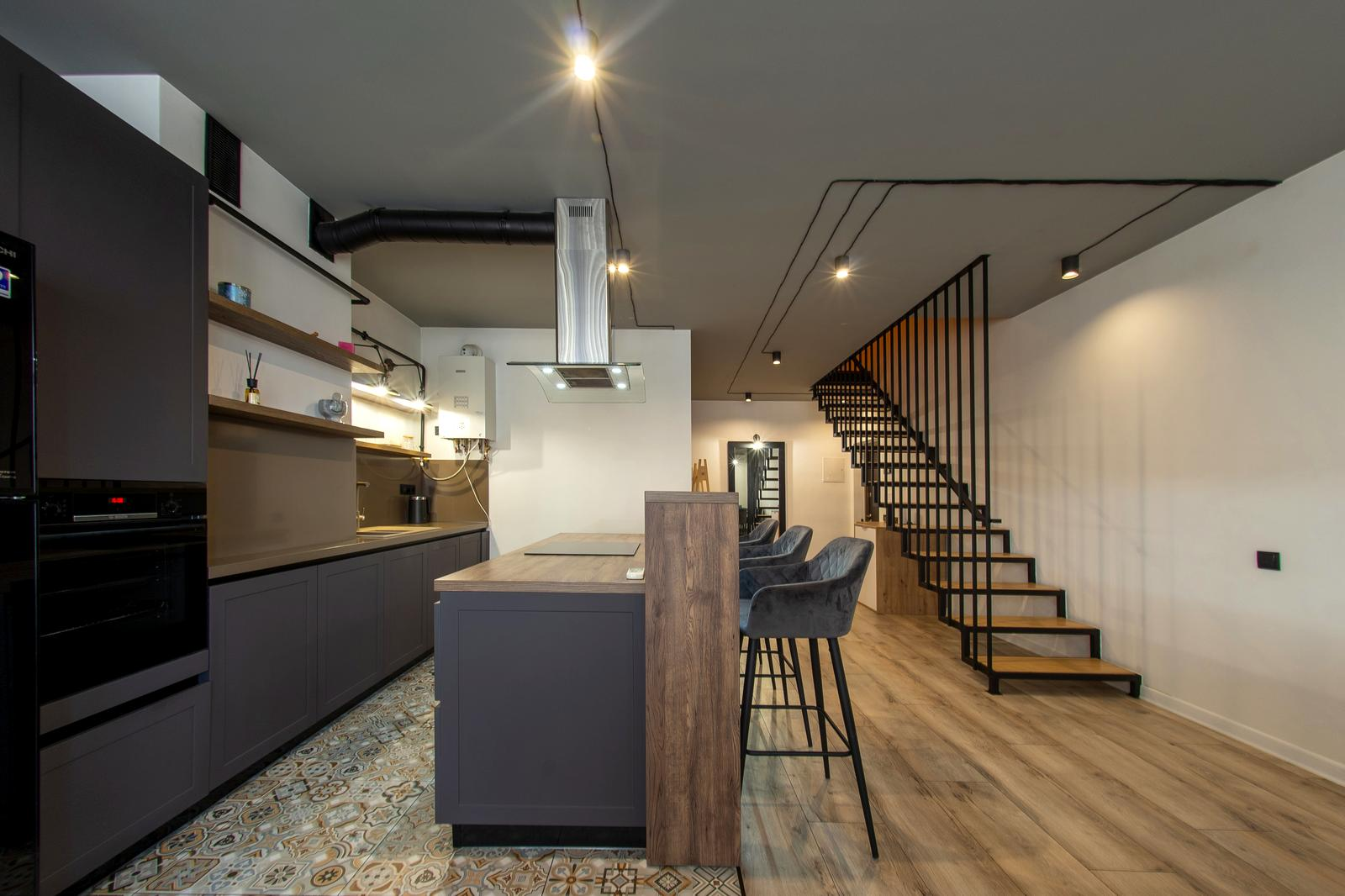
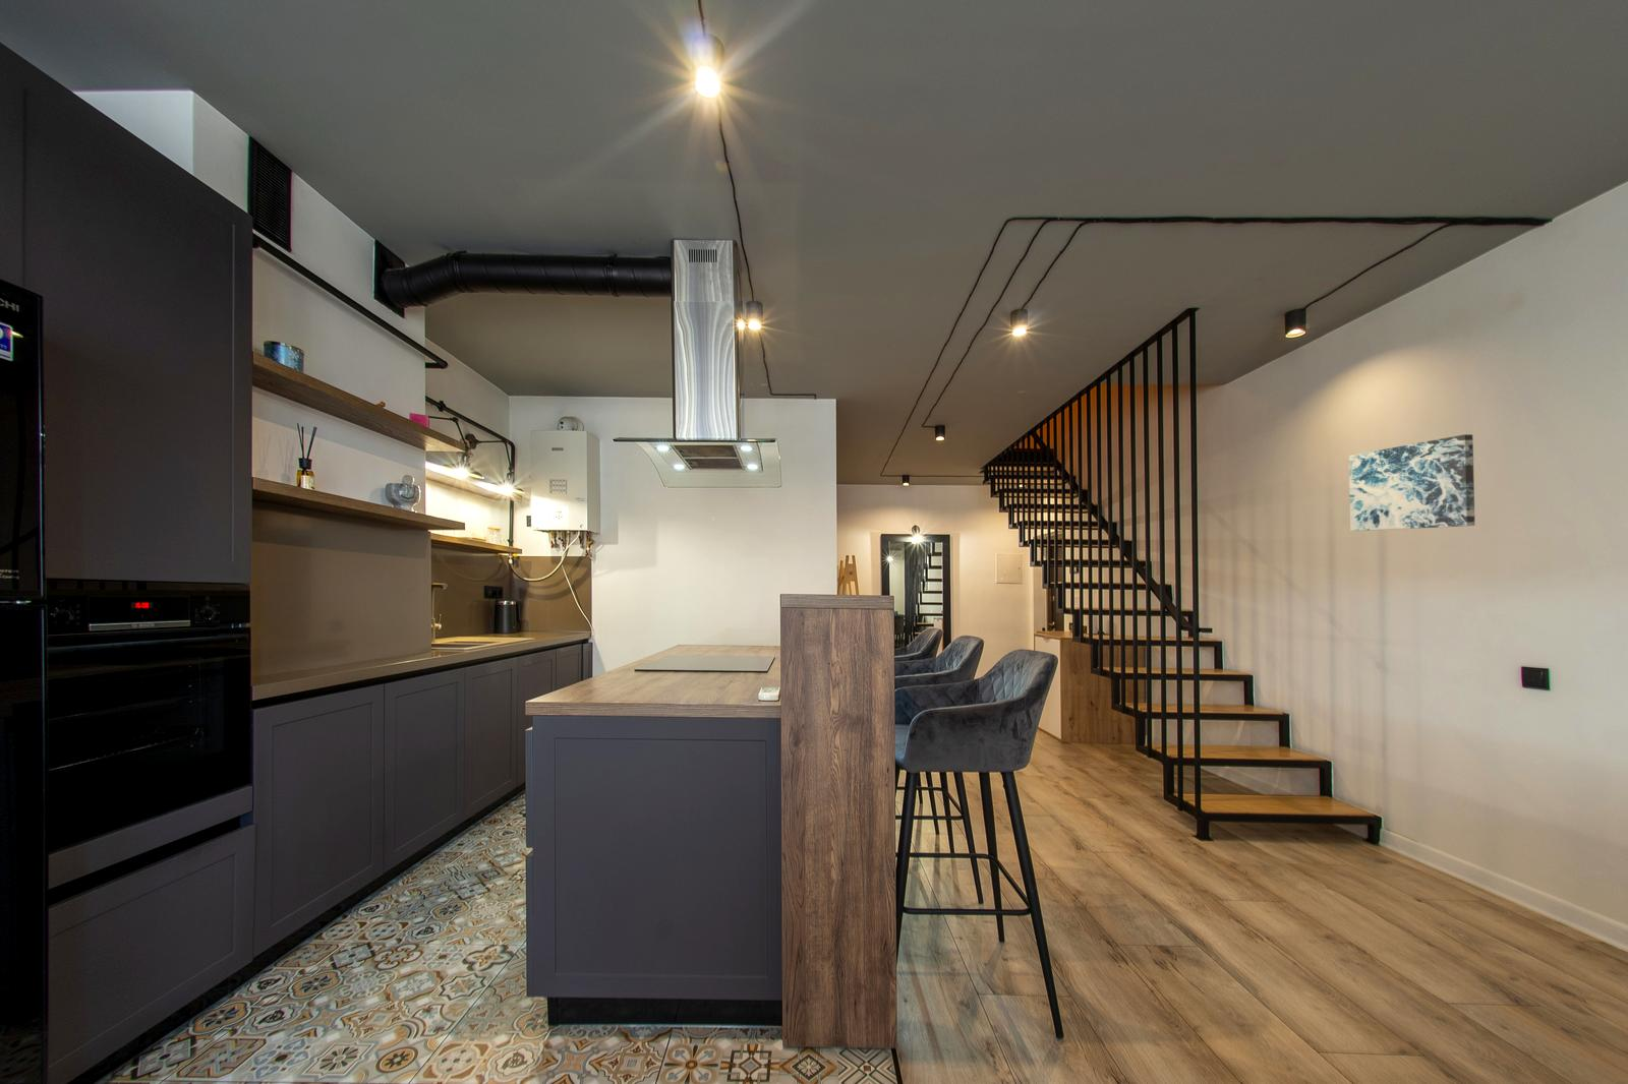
+ wall art [1348,433,1477,532]
